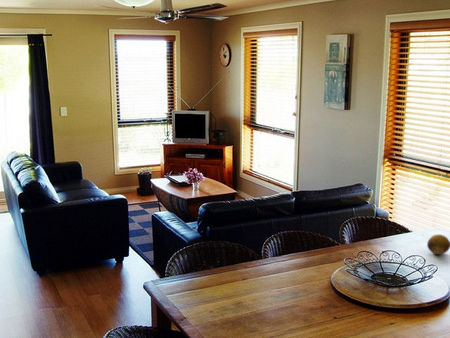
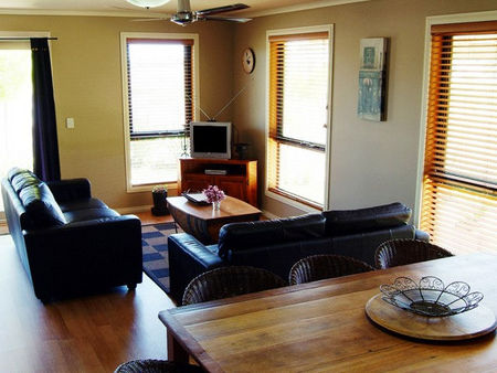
- fruit [426,234,450,255]
